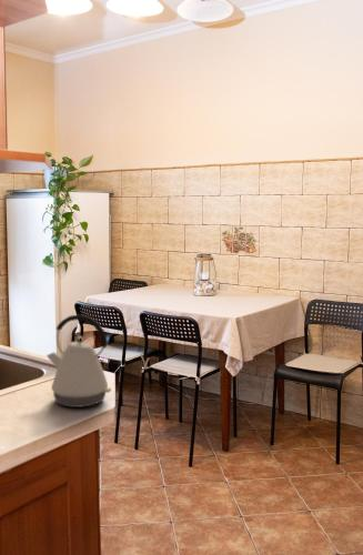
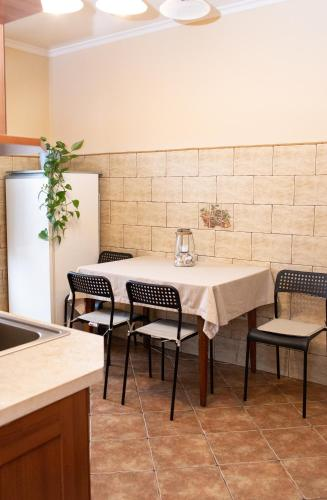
- kettle [46,313,112,408]
